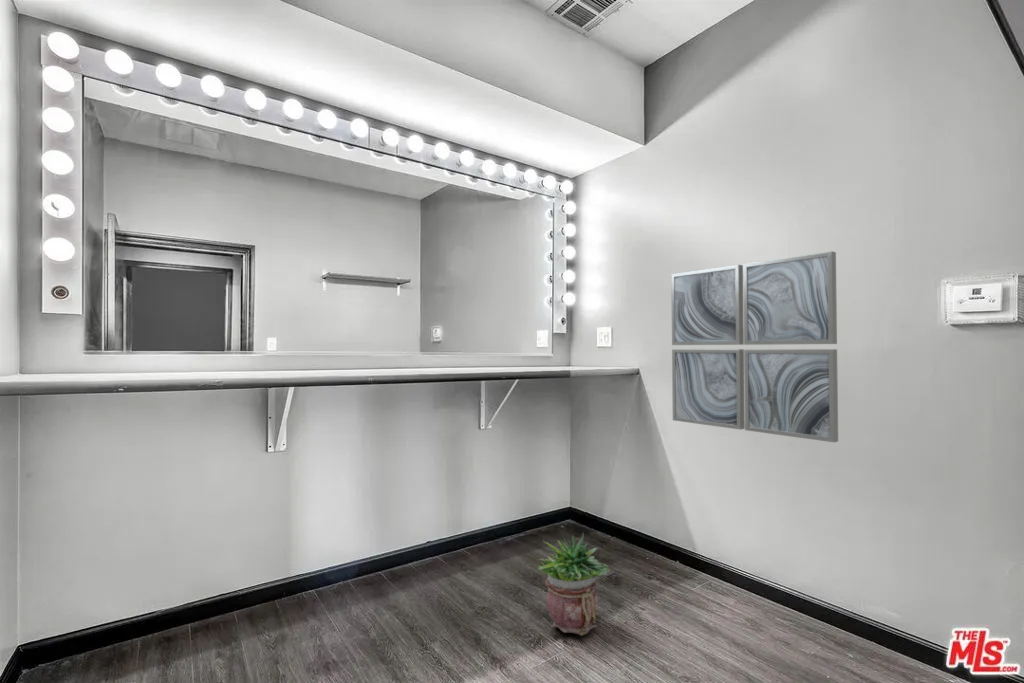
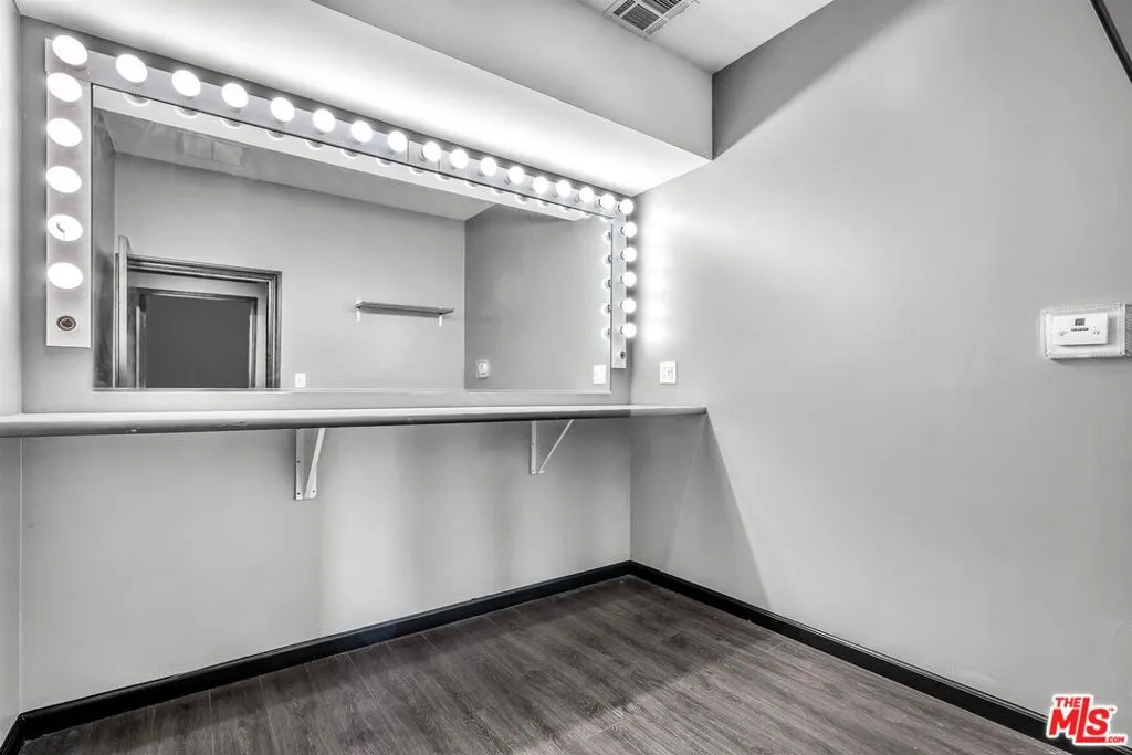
- wall art [670,250,839,443]
- potted plant [536,532,612,636]
